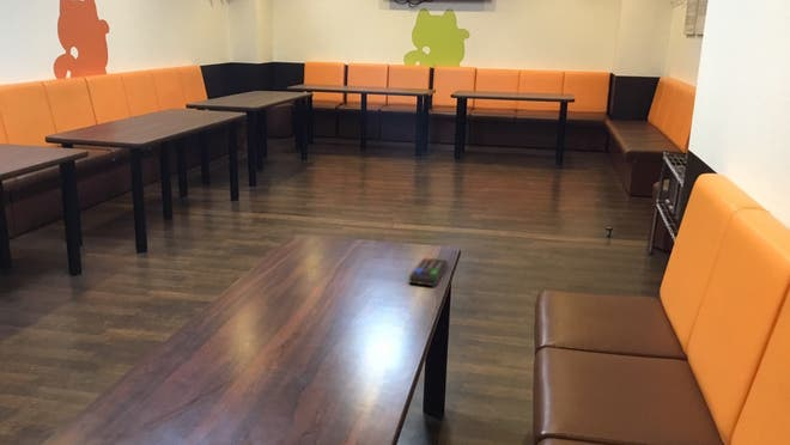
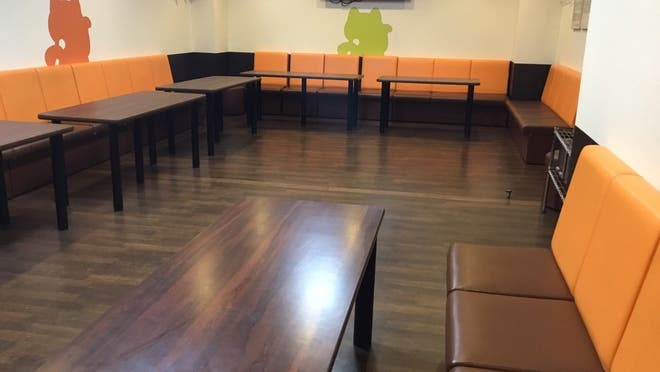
- remote control [408,256,449,287]
